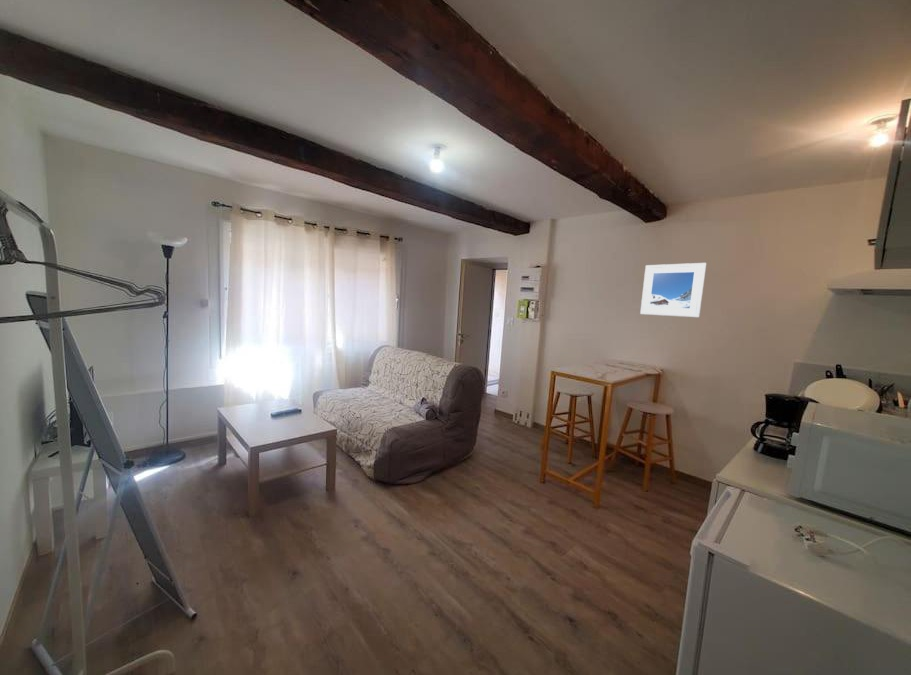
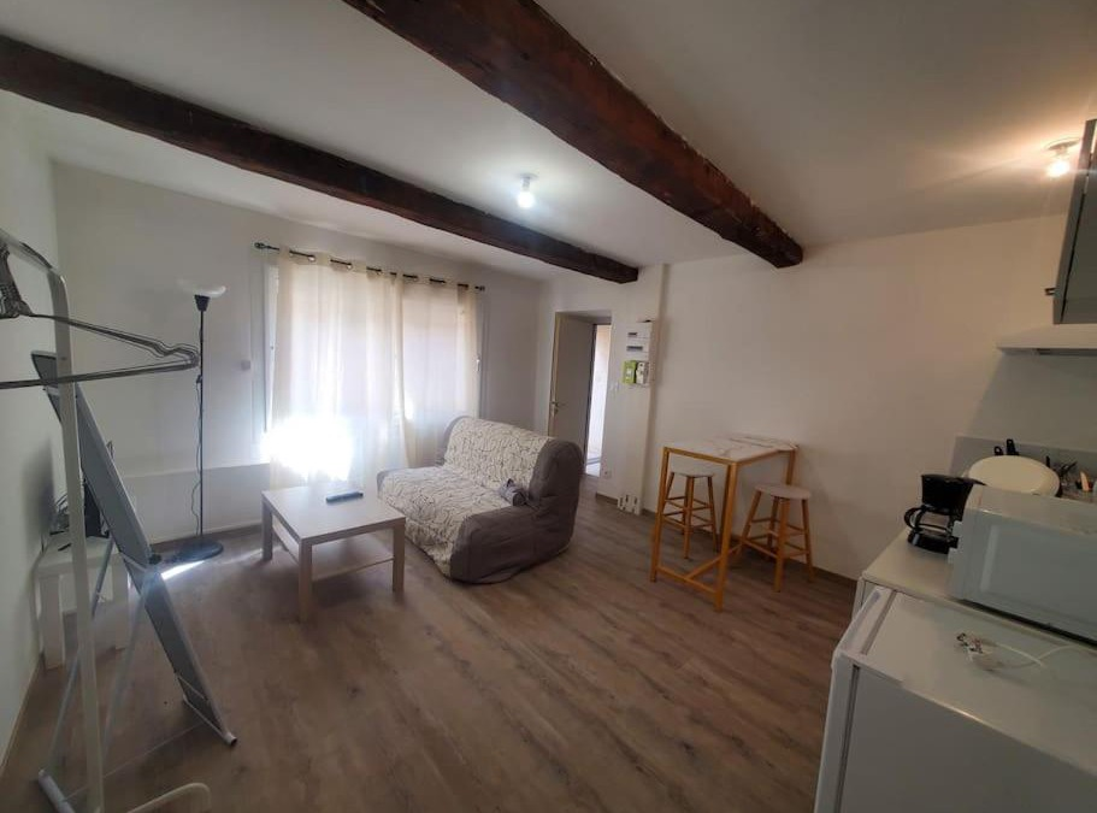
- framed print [639,262,707,318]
